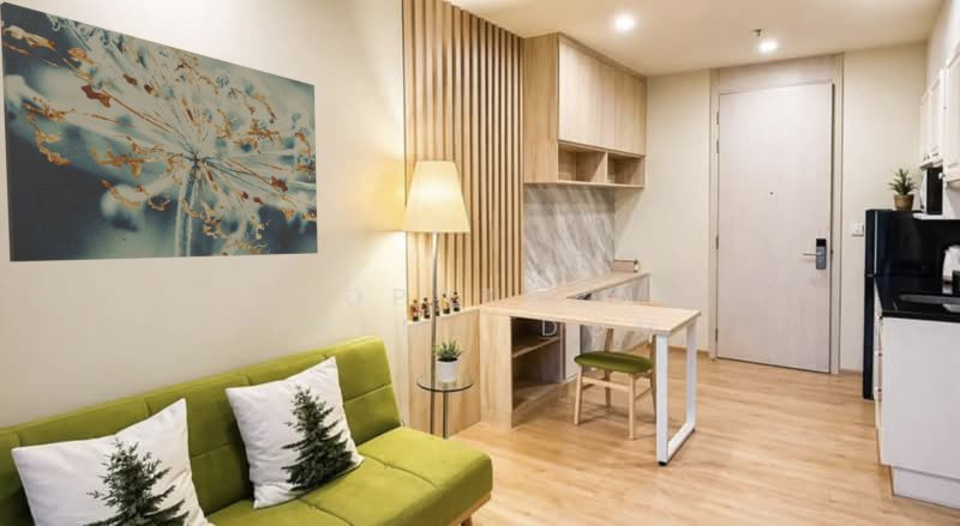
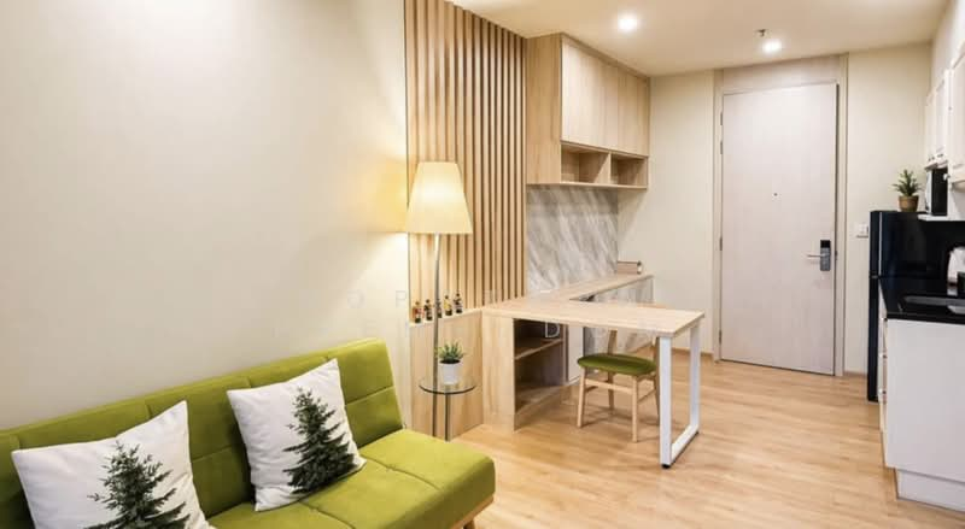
- wall art [0,0,319,264]
